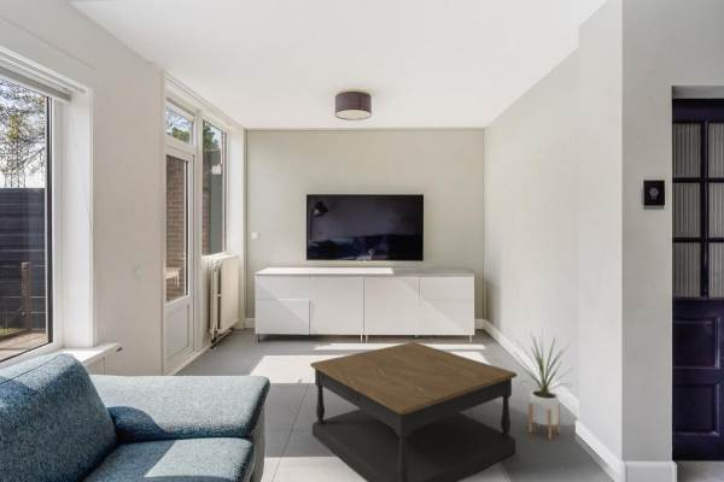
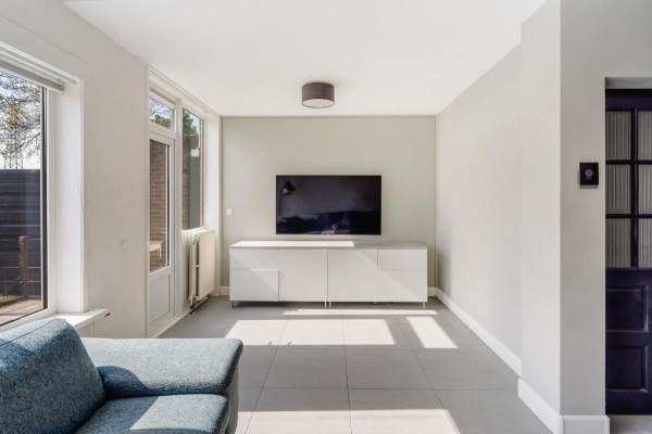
- house plant [514,331,573,441]
- coffee table [309,341,518,482]
